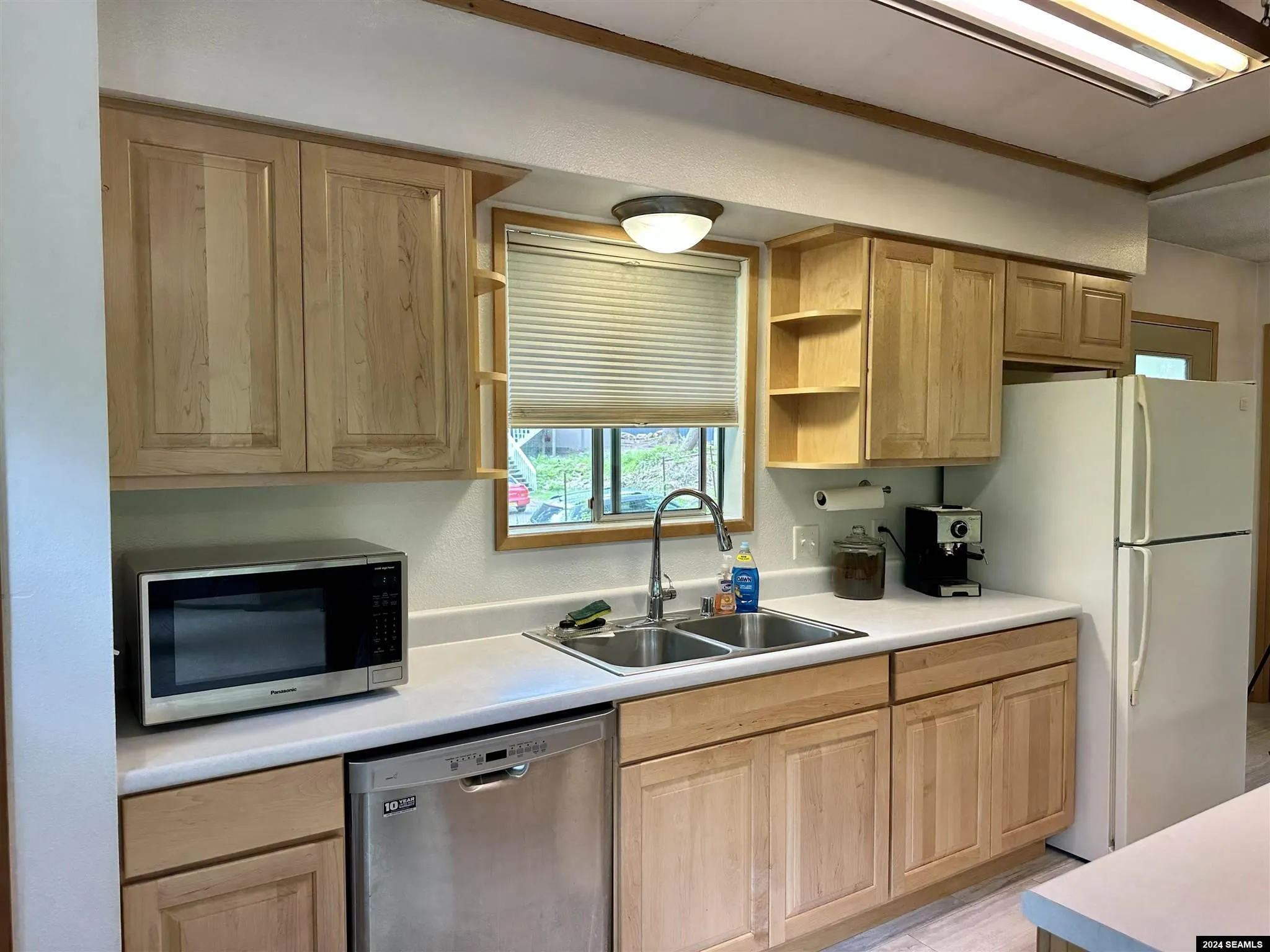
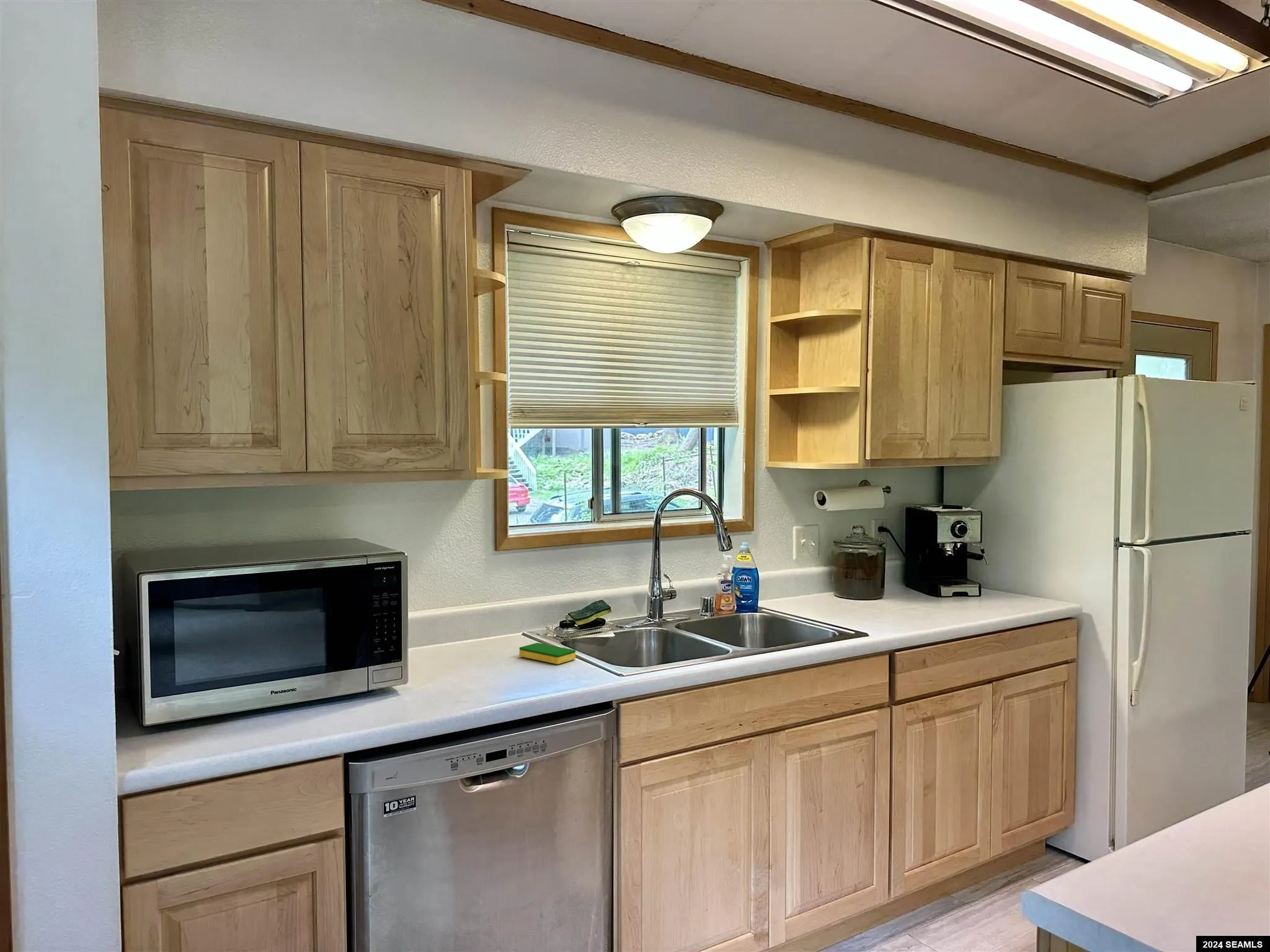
+ dish sponge [519,642,576,665]
